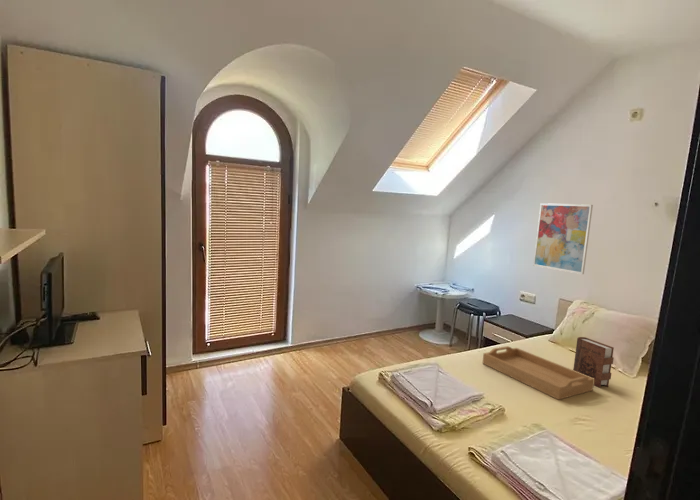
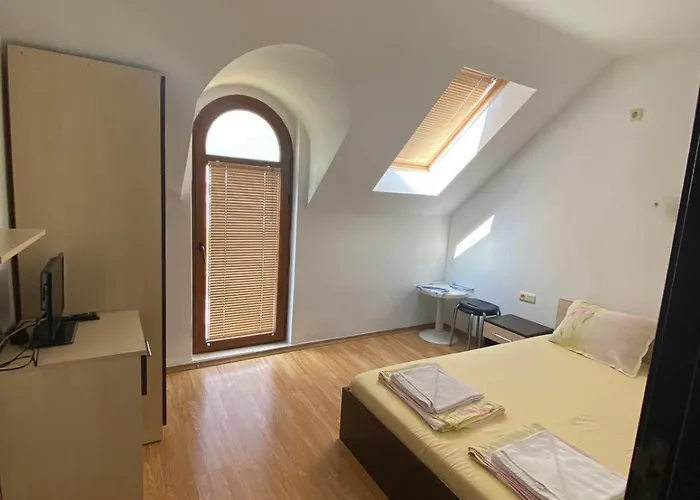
- wall art [532,202,594,275]
- book [572,336,615,389]
- serving tray [482,345,595,401]
